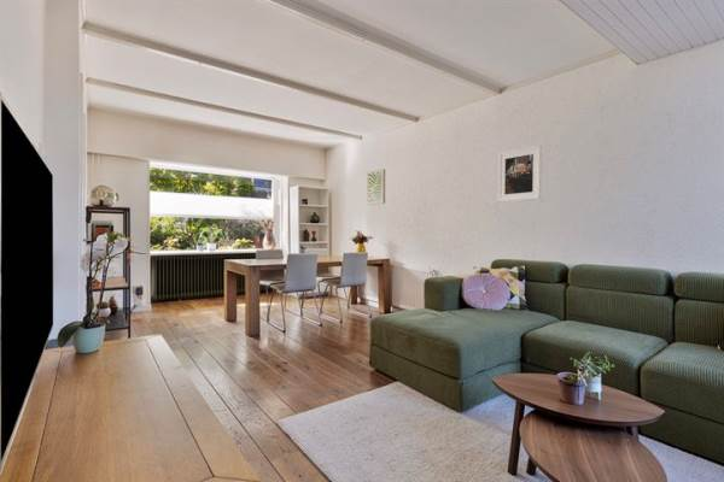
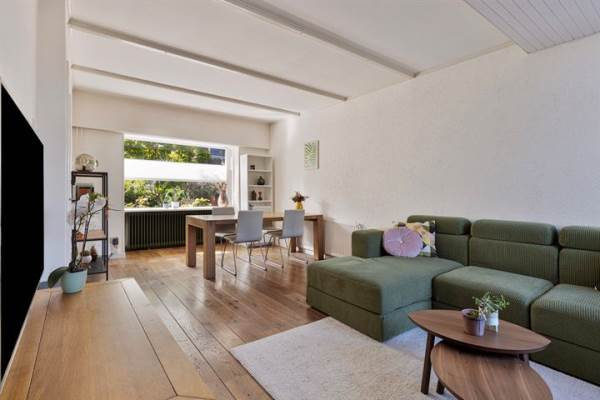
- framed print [497,145,543,204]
